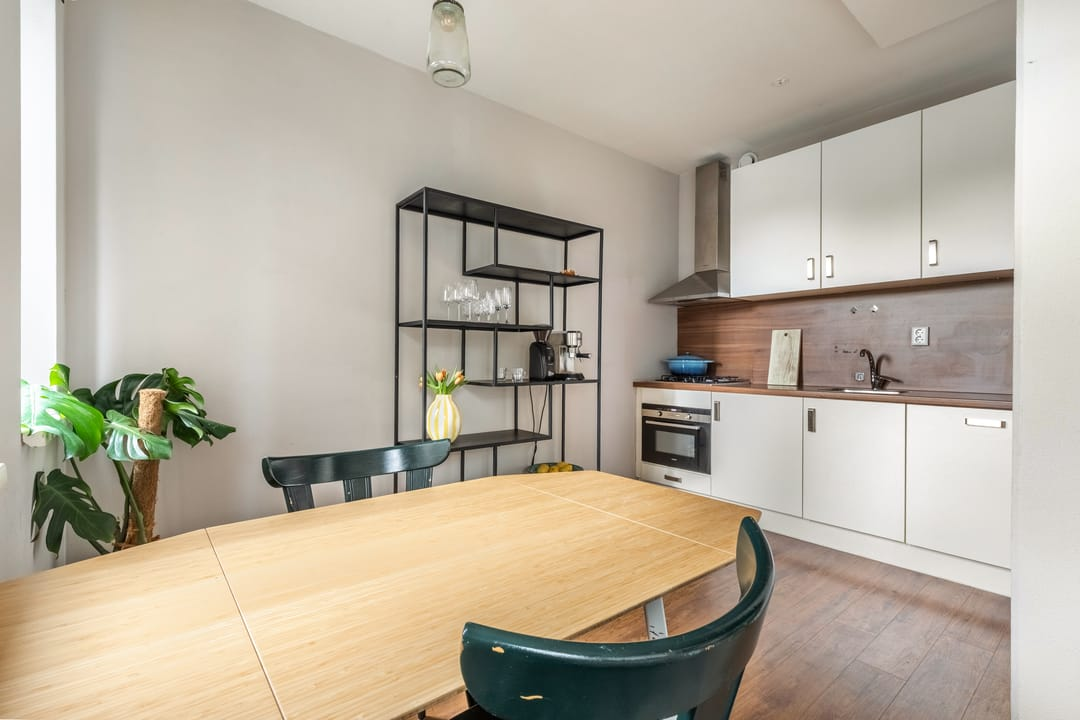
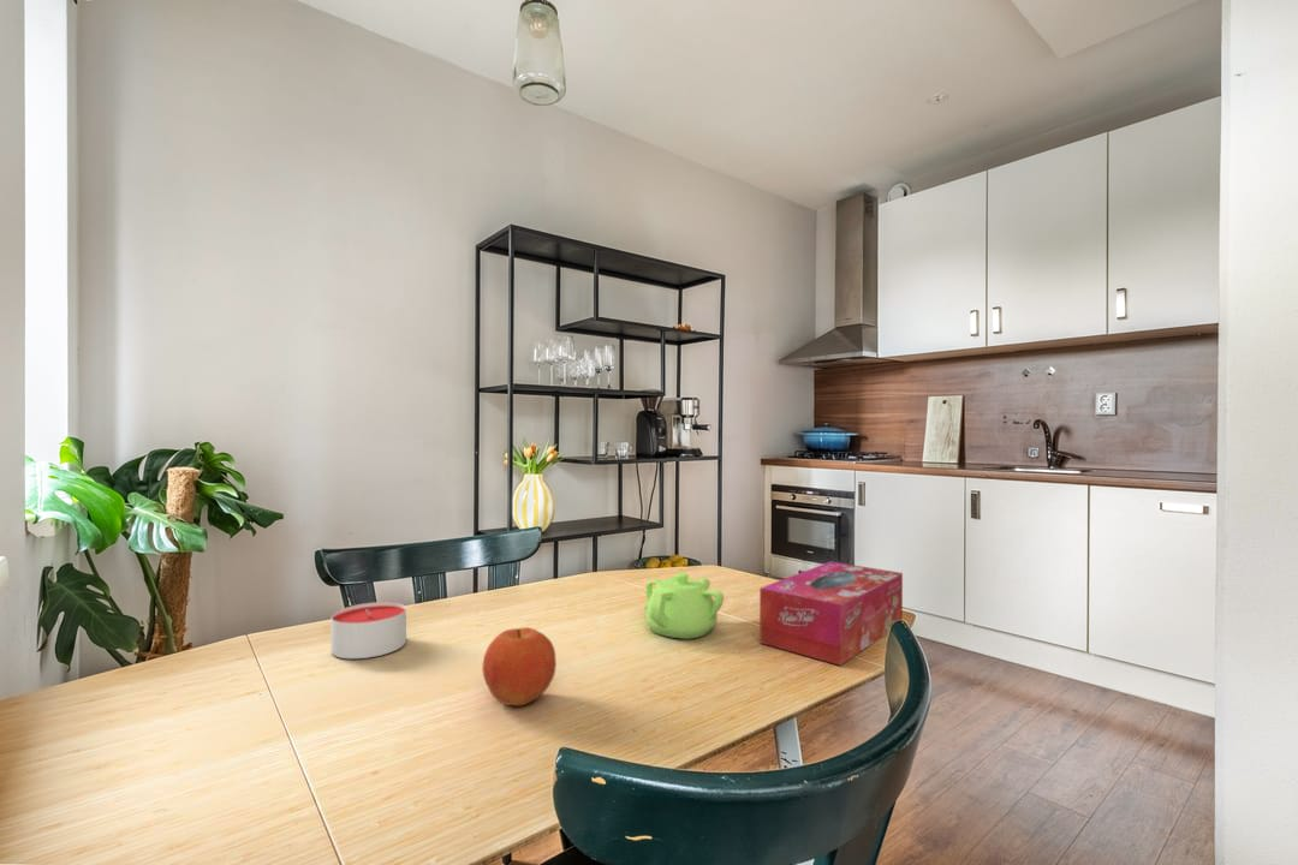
+ candle [329,601,407,660]
+ fruit [481,626,558,706]
+ teapot [643,572,725,640]
+ tissue box [758,560,904,667]
